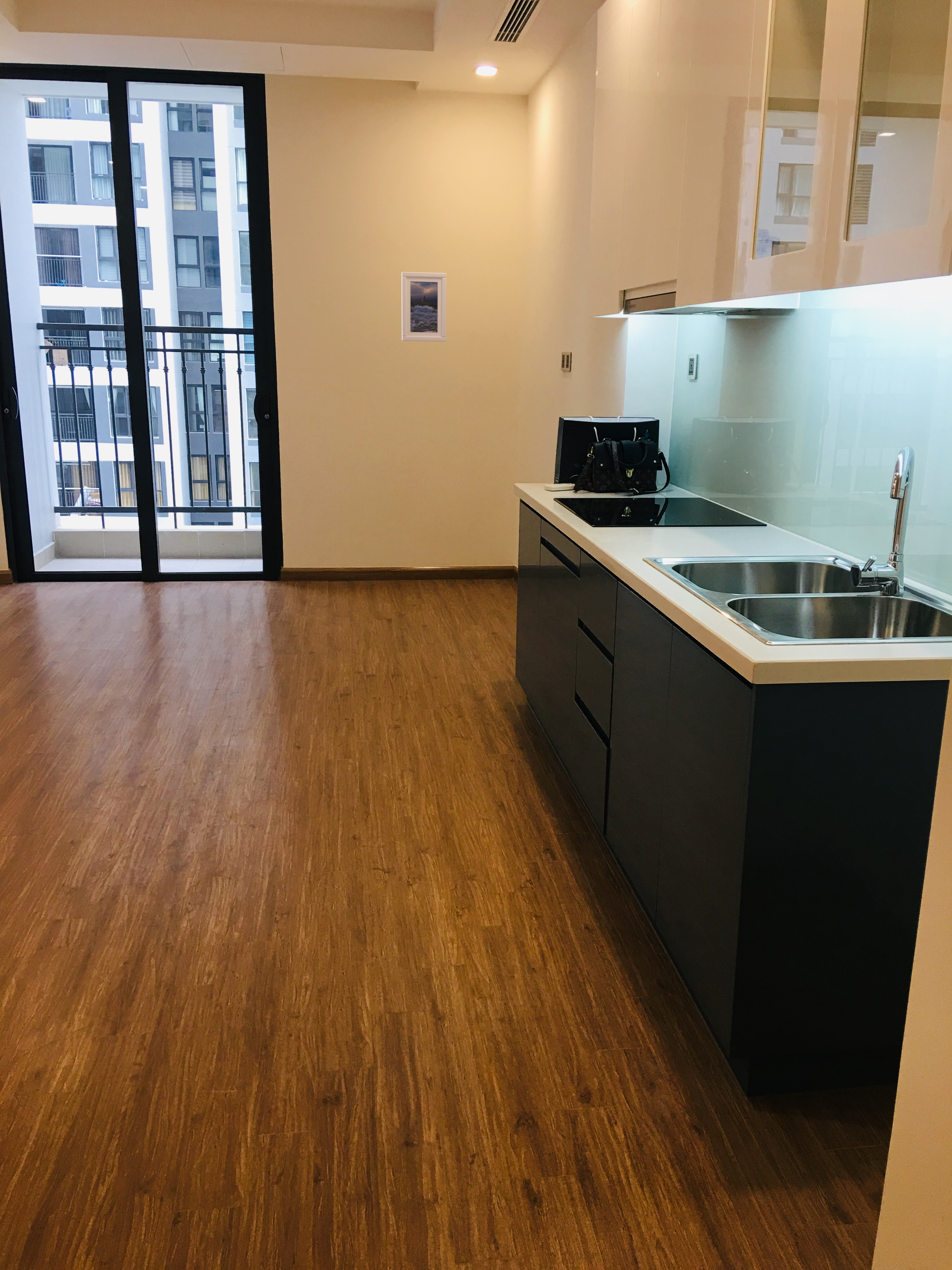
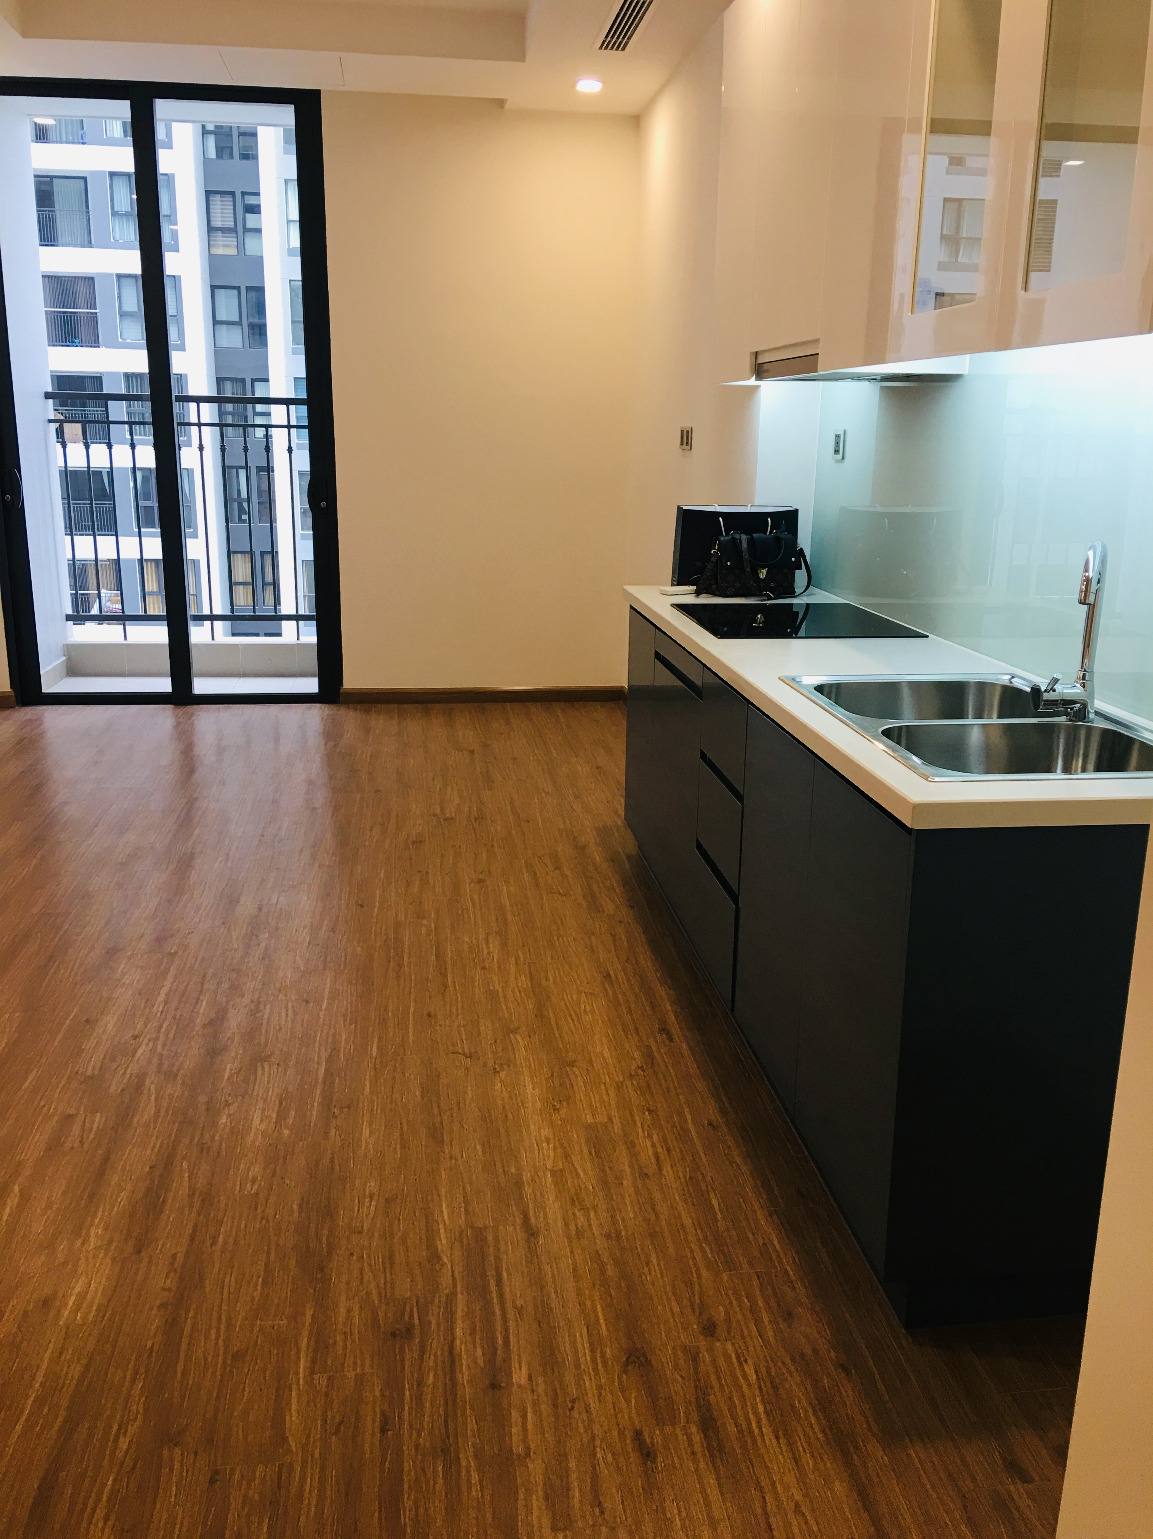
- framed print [401,272,447,342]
